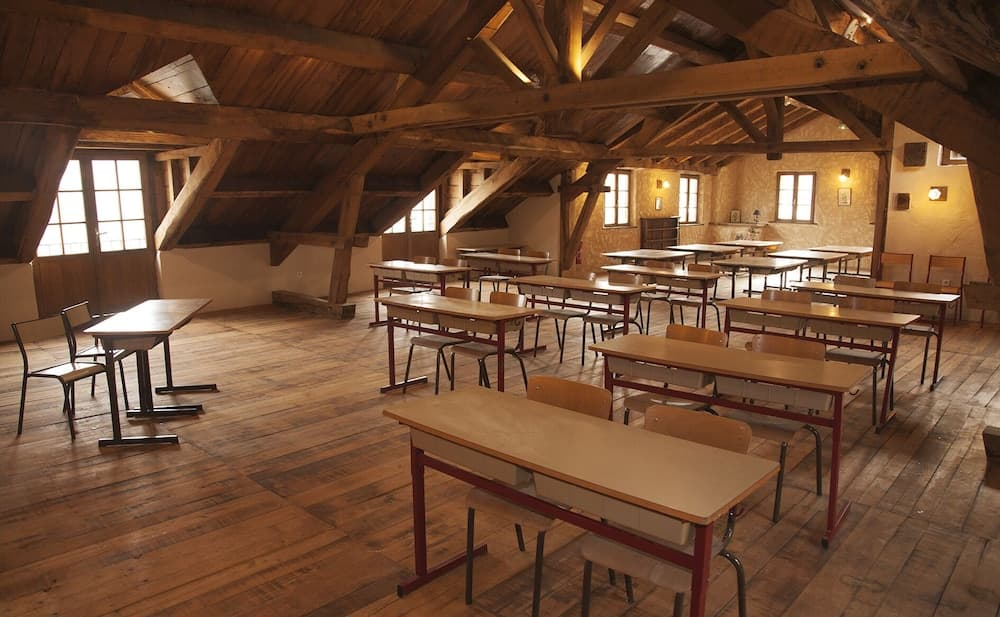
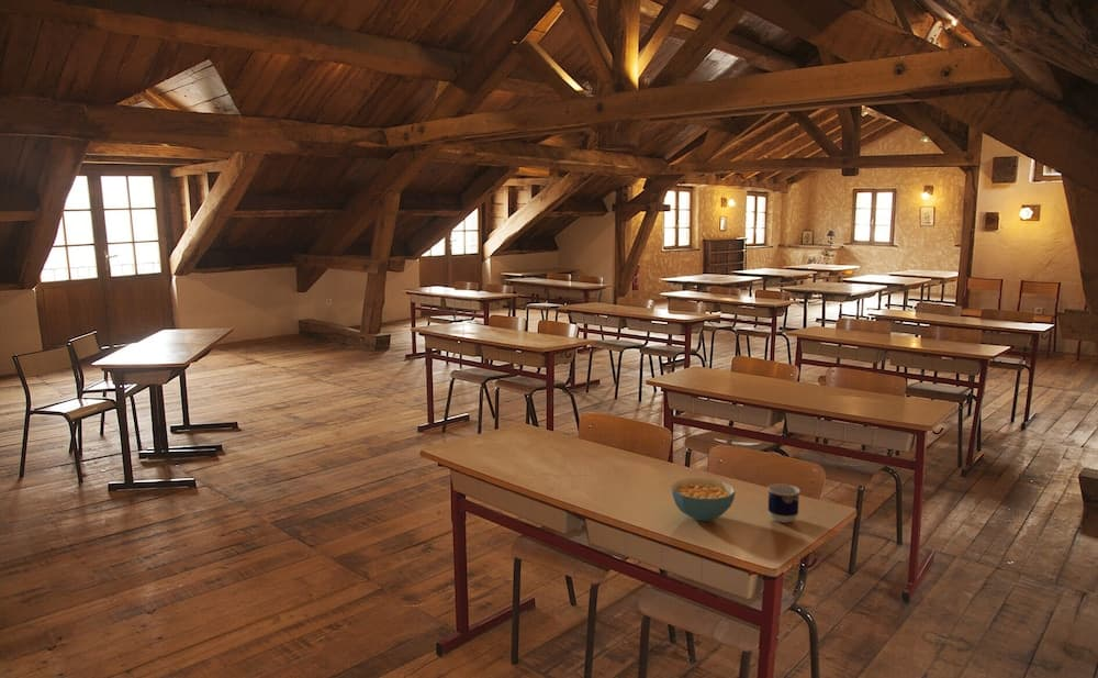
+ cup [766,482,802,524]
+ cereal bowl [670,477,737,522]
